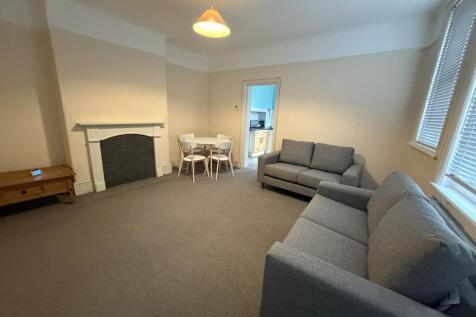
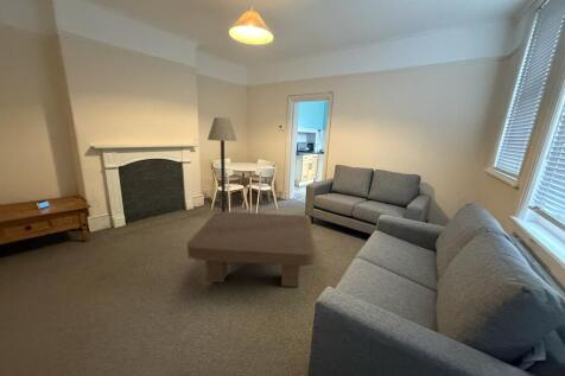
+ coffee table [186,210,318,288]
+ floor lamp [207,116,239,212]
